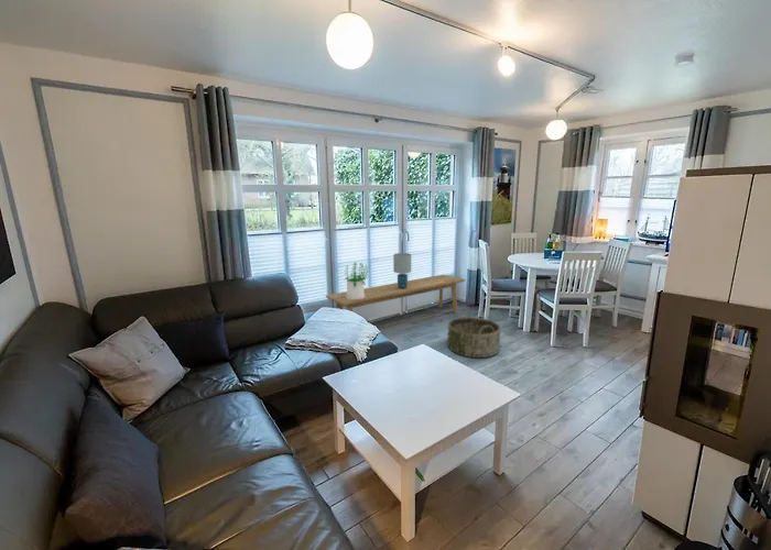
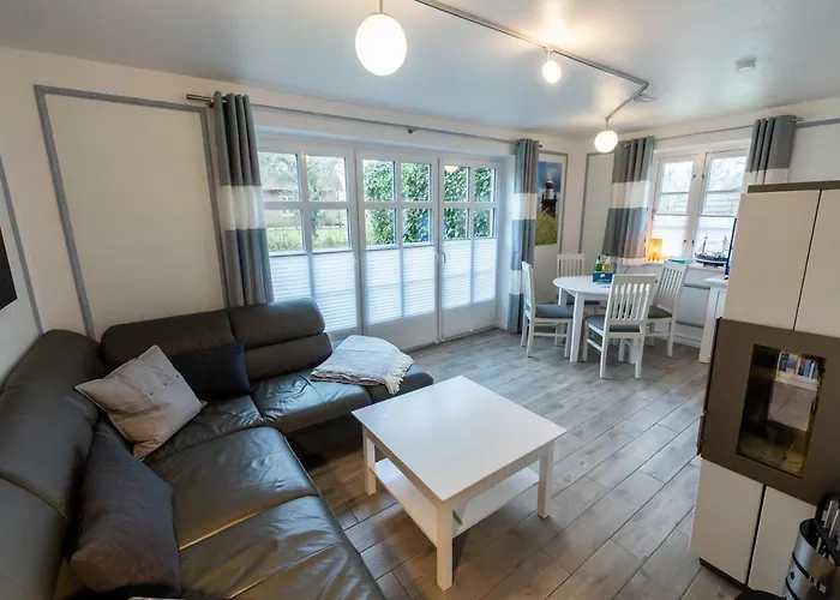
- basket [446,310,502,359]
- lamp [392,252,412,289]
- potted plant [341,261,372,299]
- bench [325,274,466,315]
